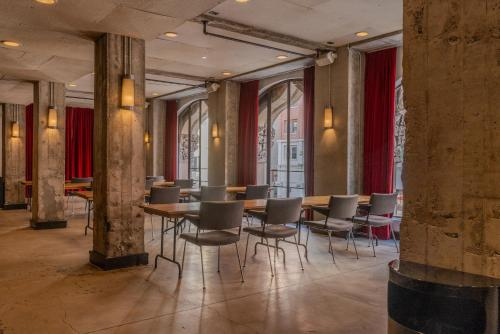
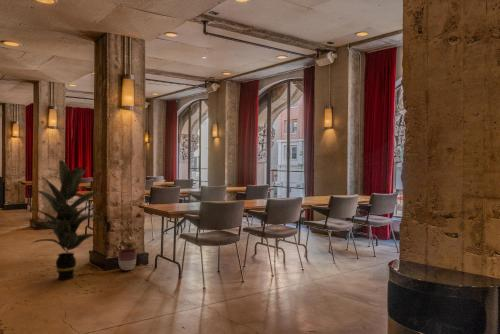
+ indoor plant [30,159,107,281]
+ planter [117,248,138,271]
